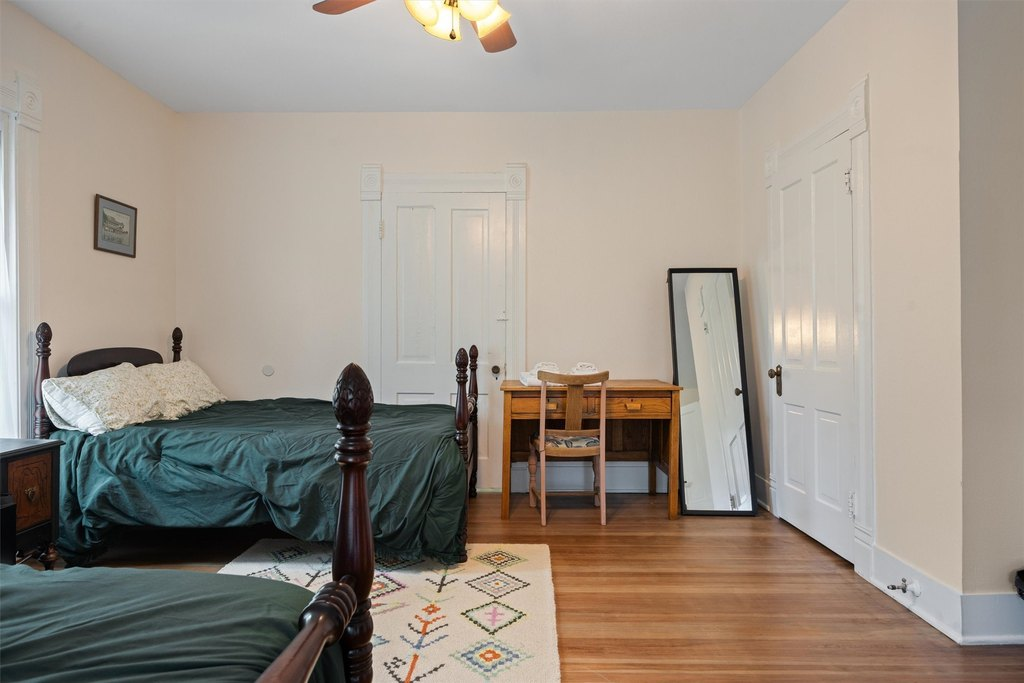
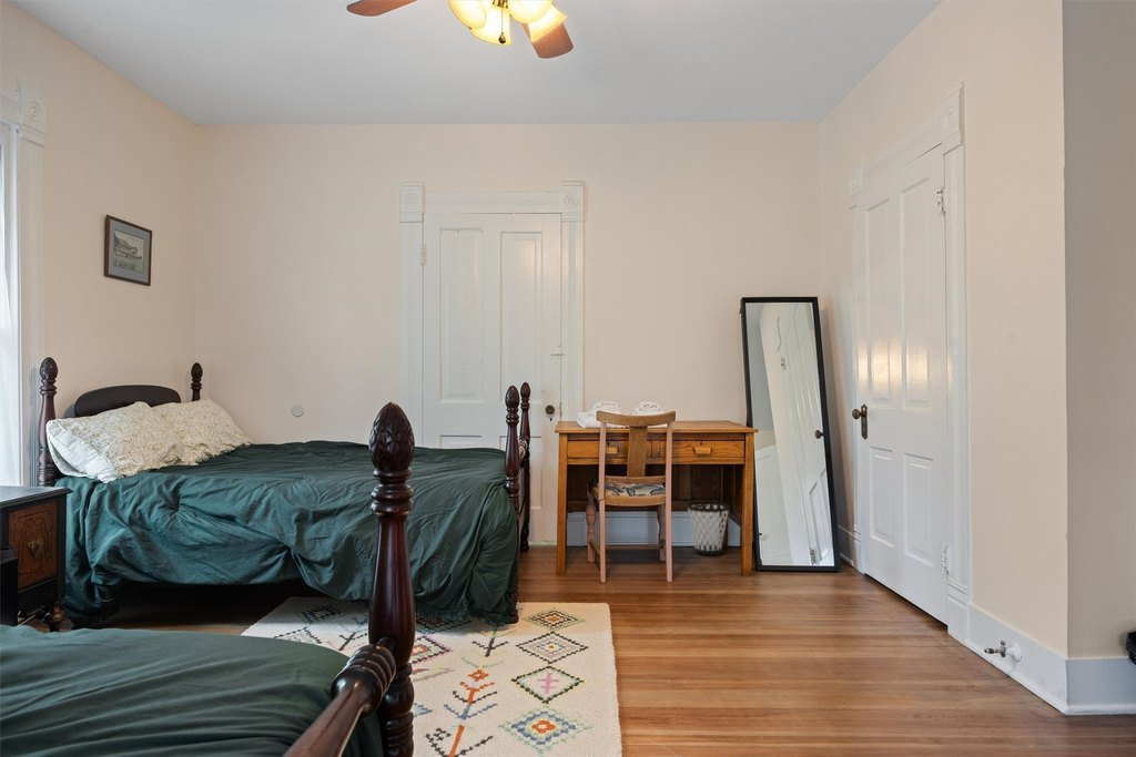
+ wastebasket [686,500,731,556]
